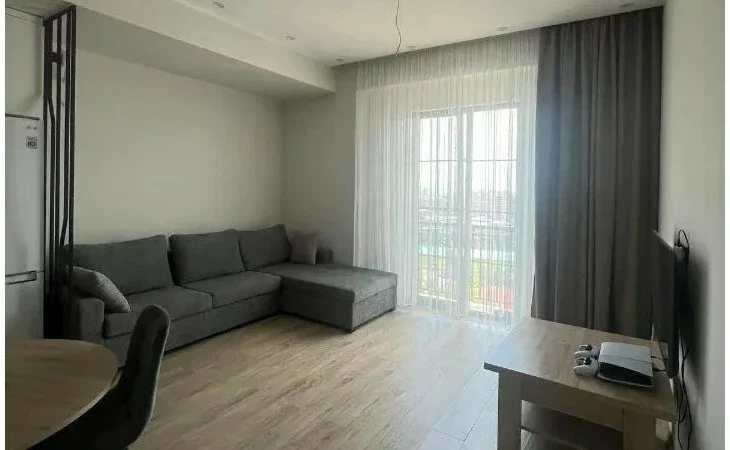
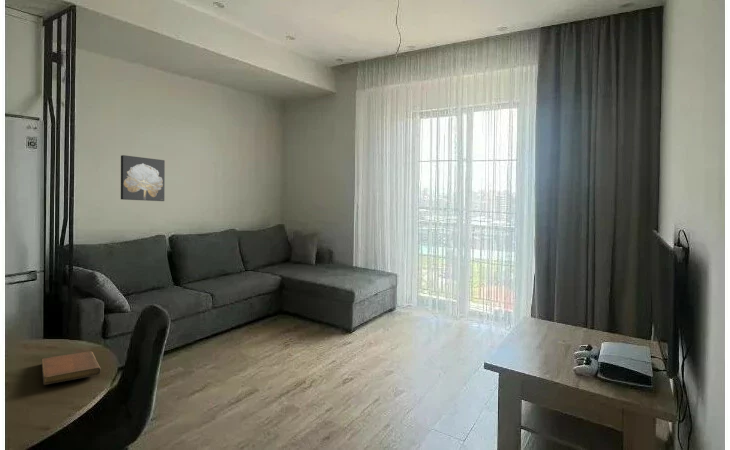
+ wall art [120,154,166,202]
+ notebook [41,350,102,386]
